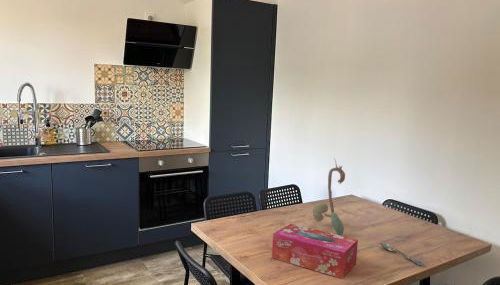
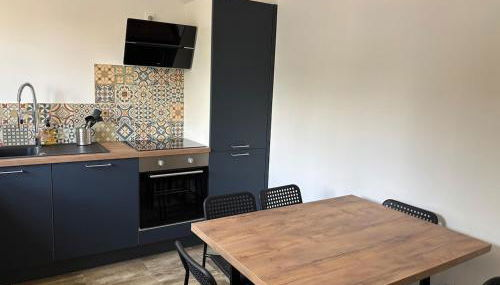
- spoon [379,242,426,267]
- tissue box [271,223,359,280]
- anatomical model [312,157,346,236]
